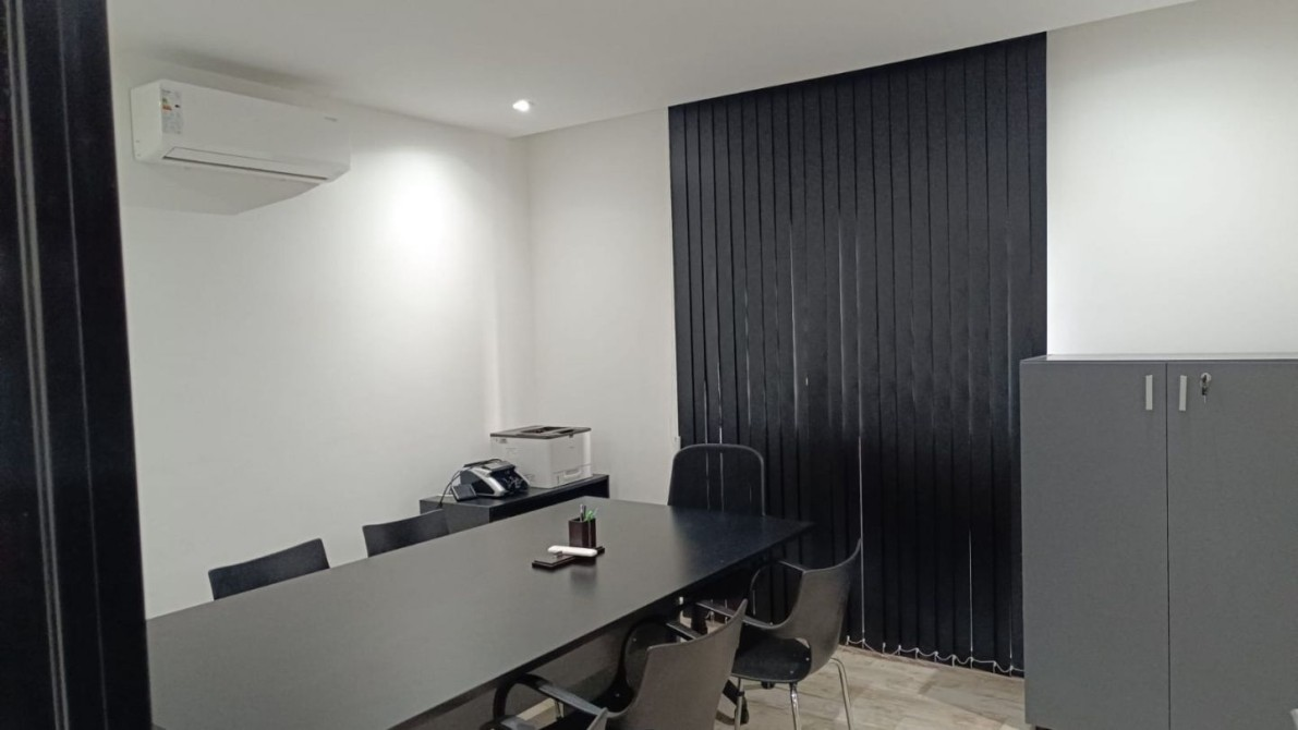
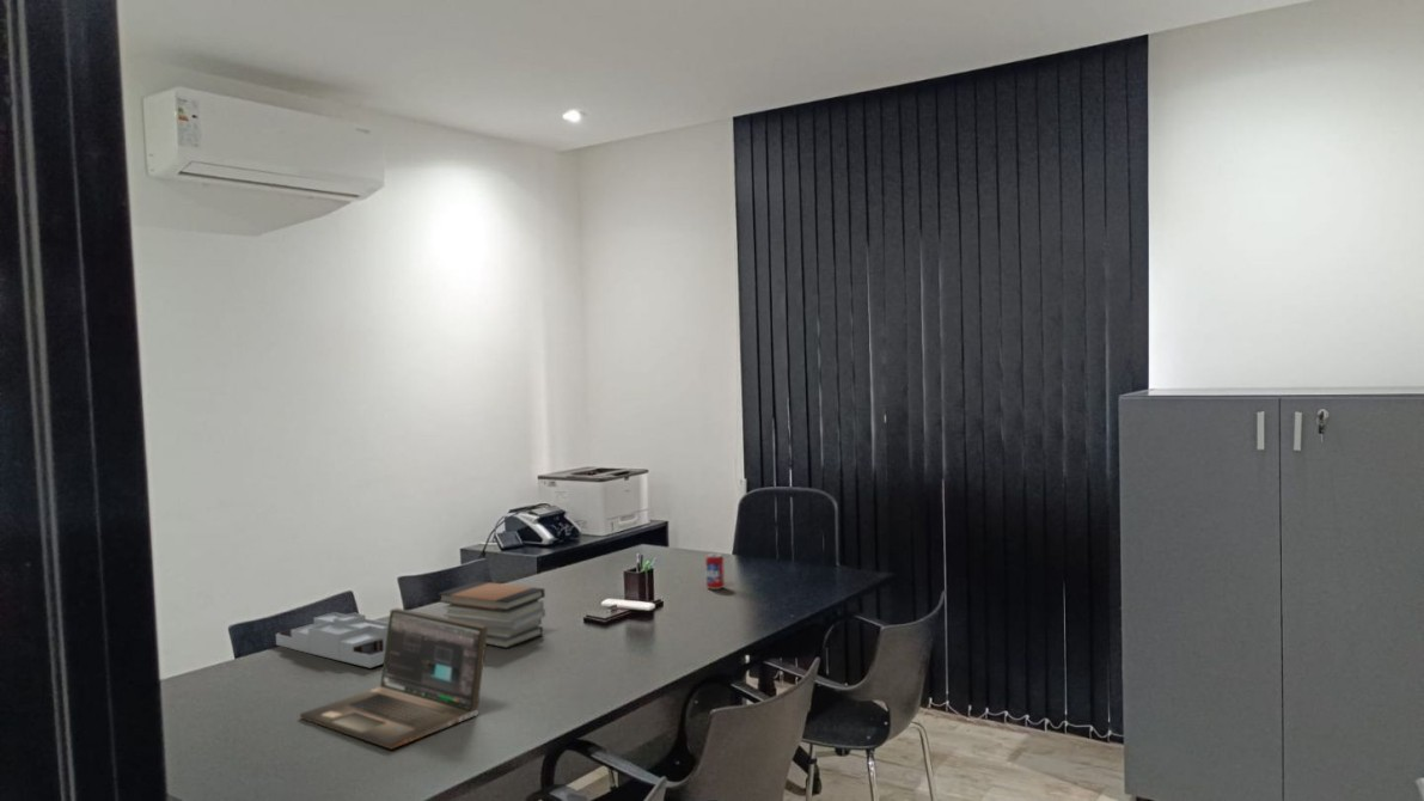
+ desk organizer [275,611,389,669]
+ laptop [299,607,488,751]
+ book stack [436,580,546,649]
+ beverage can [704,552,726,591]
